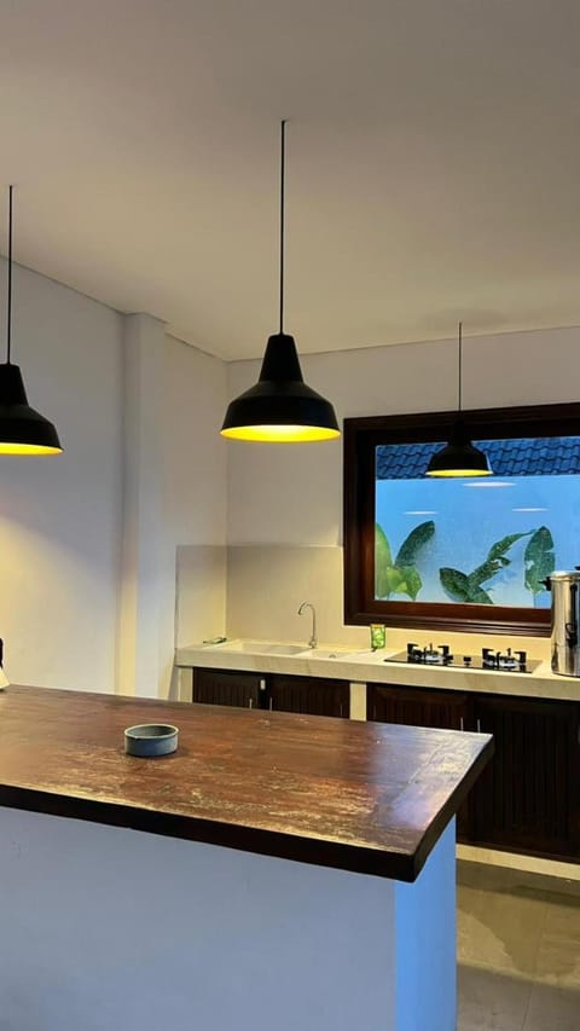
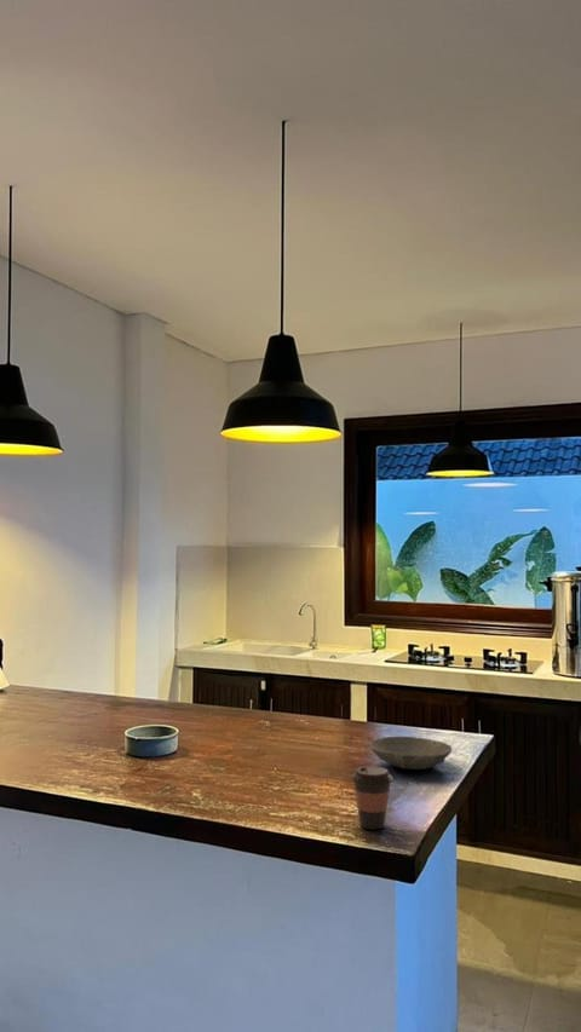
+ bowl [369,736,453,771]
+ coffee cup [350,765,395,831]
